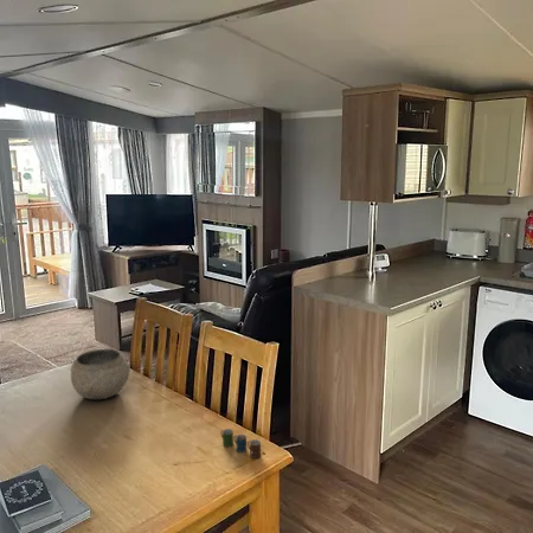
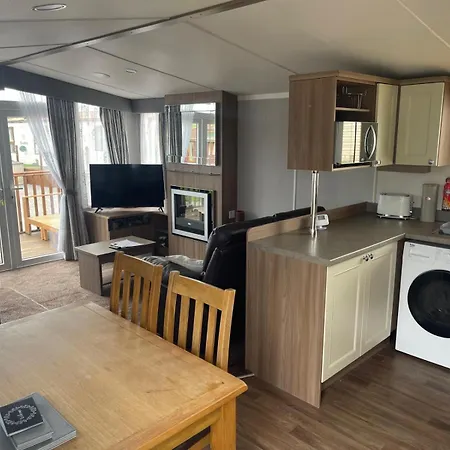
- bowl [70,348,131,400]
- cup [219,428,262,460]
